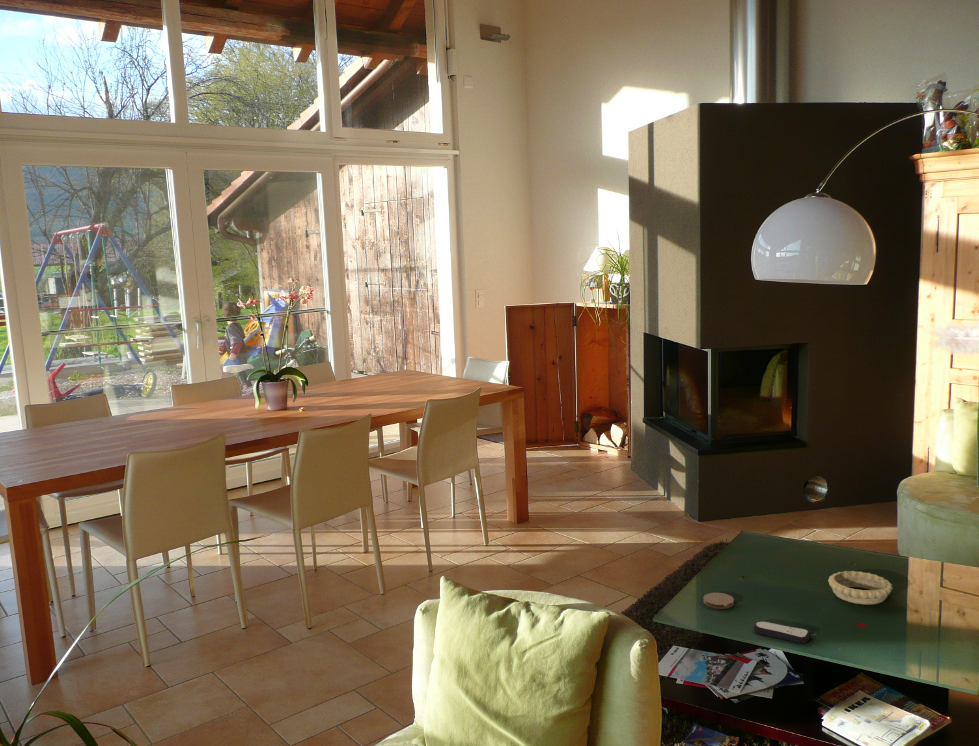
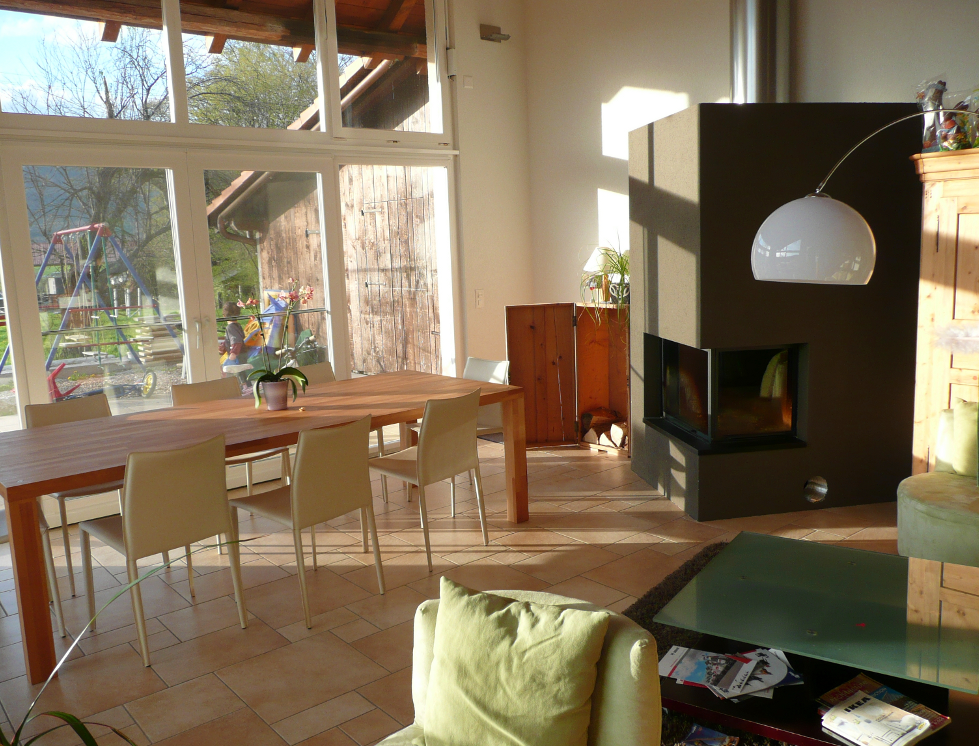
- remote control [752,620,812,644]
- decorative bowl [827,570,893,605]
- coaster [702,592,735,610]
